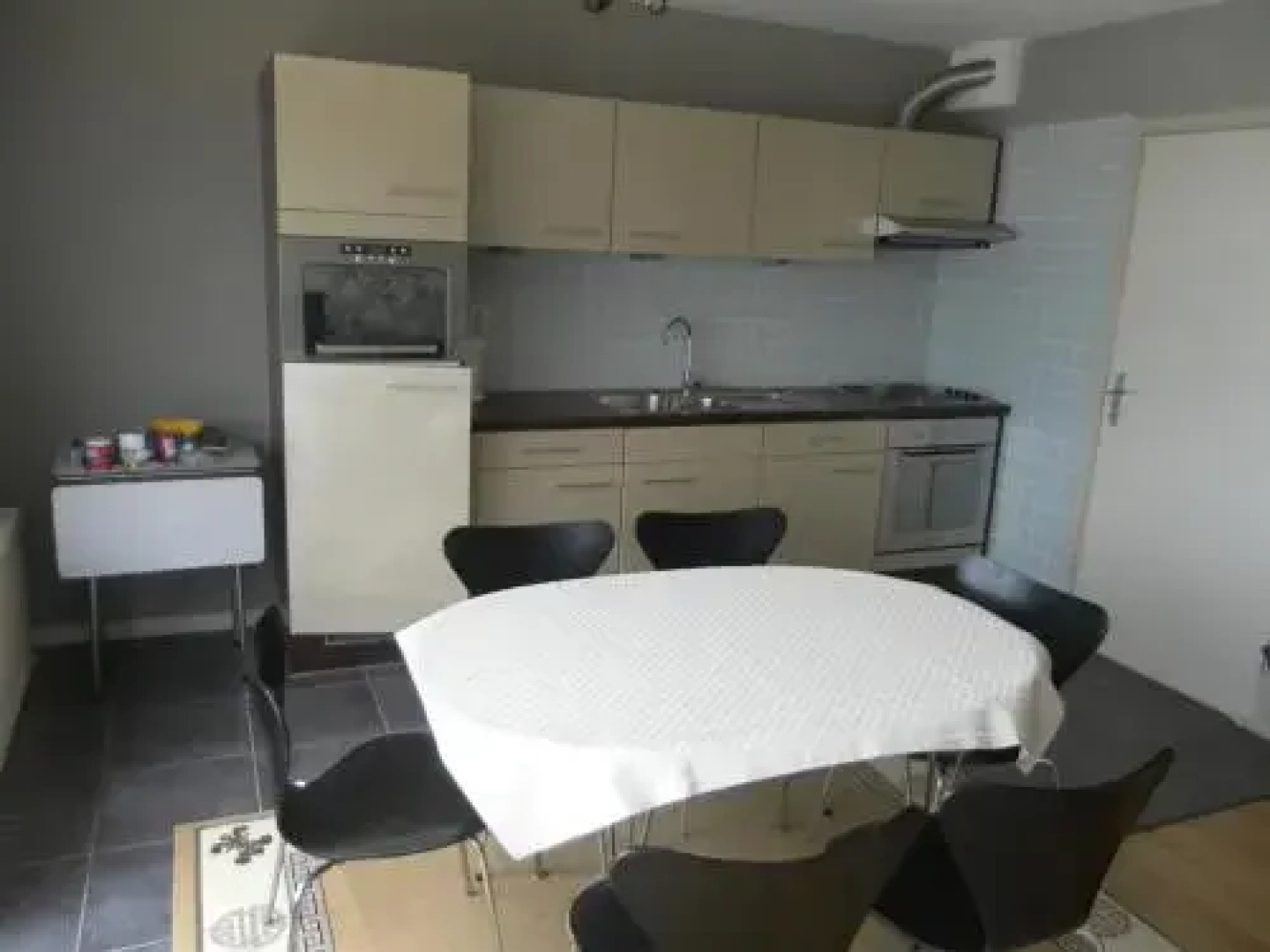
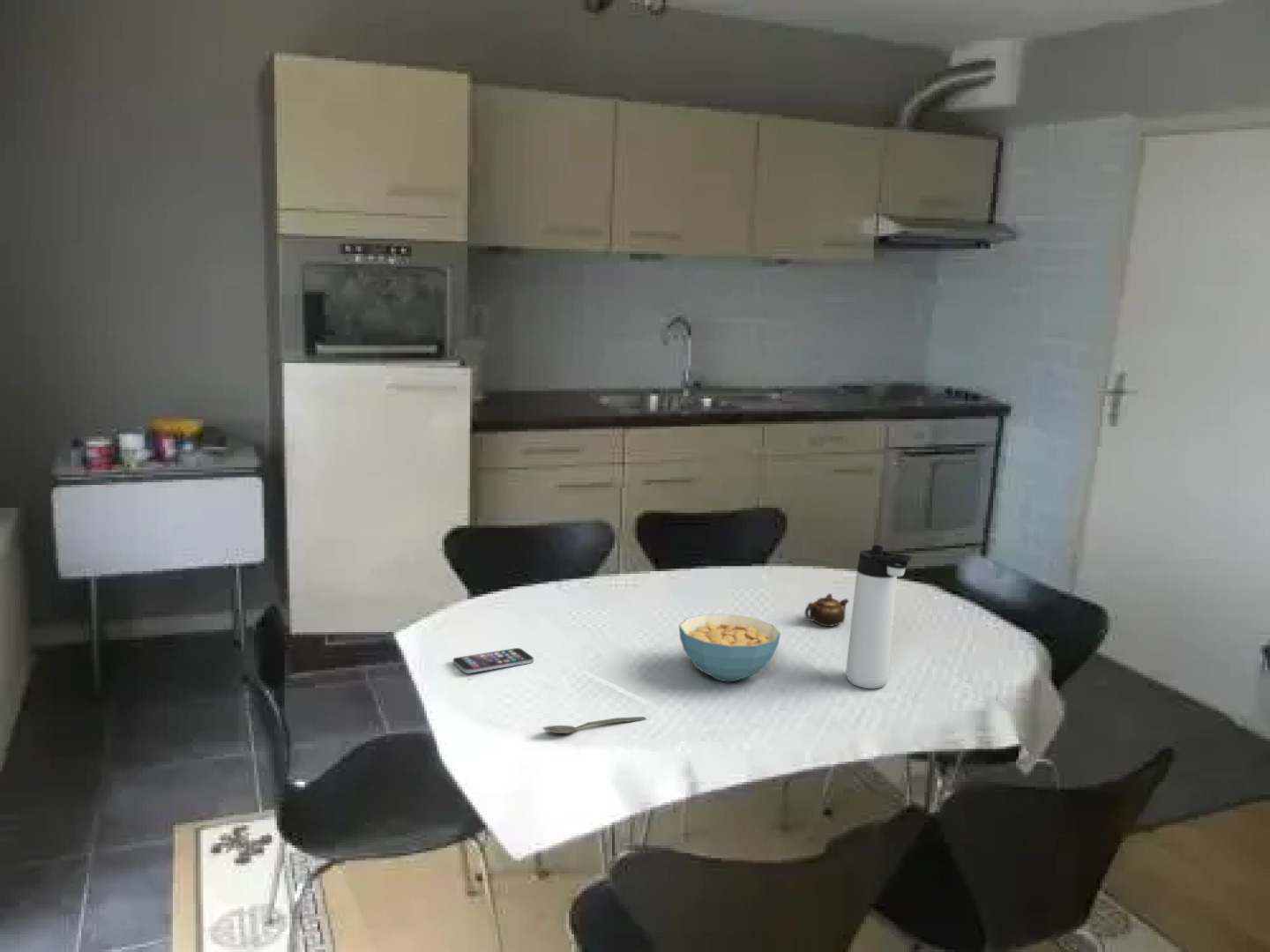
+ spoon [542,716,647,734]
+ smartphone [452,647,534,674]
+ cereal bowl [678,614,781,682]
+ teapot [803,592,849,628]
+ thermos bottle [845,544,913,689]
